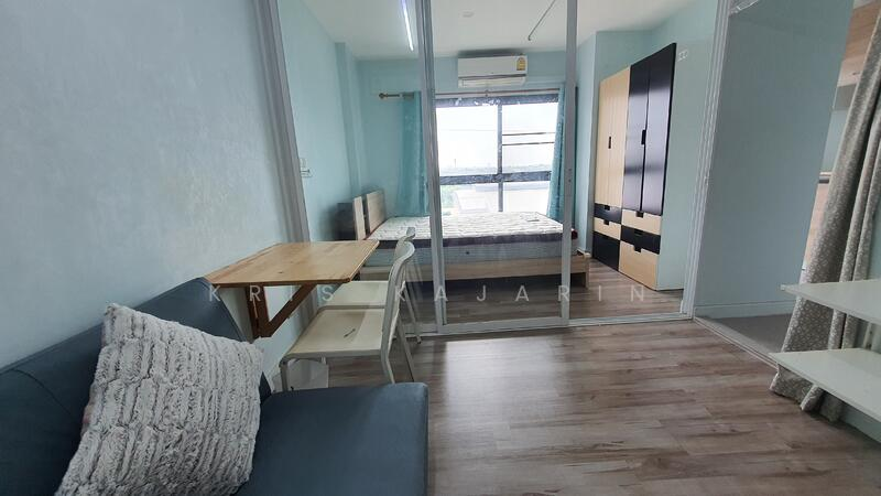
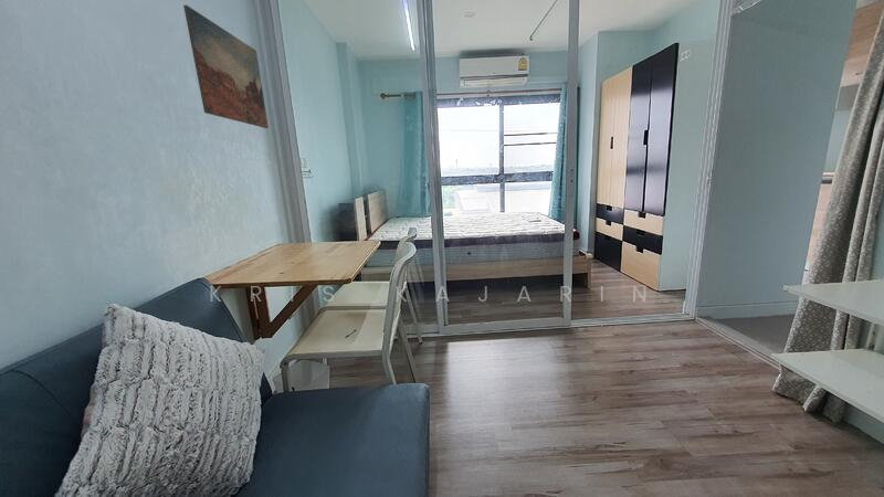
+ wall art [182,4,270,129]
